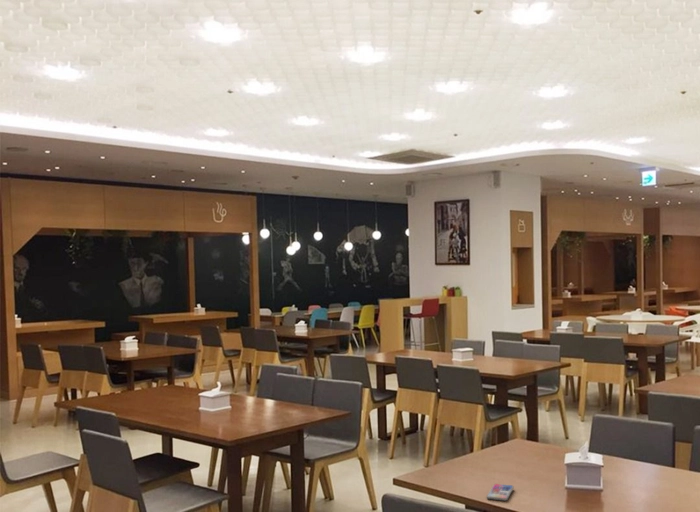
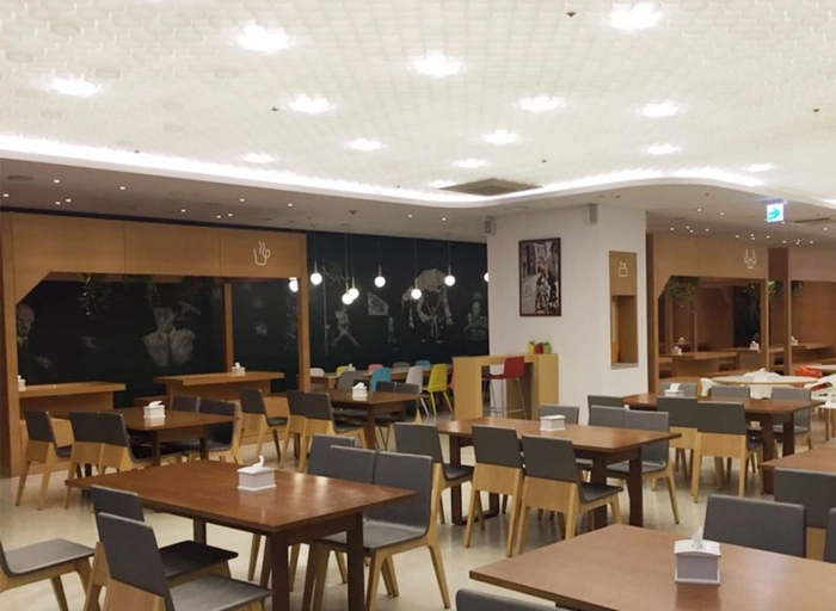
- smartphone [486,483,515,502]
